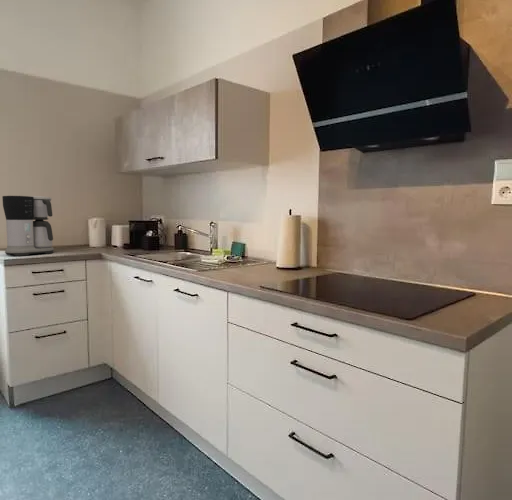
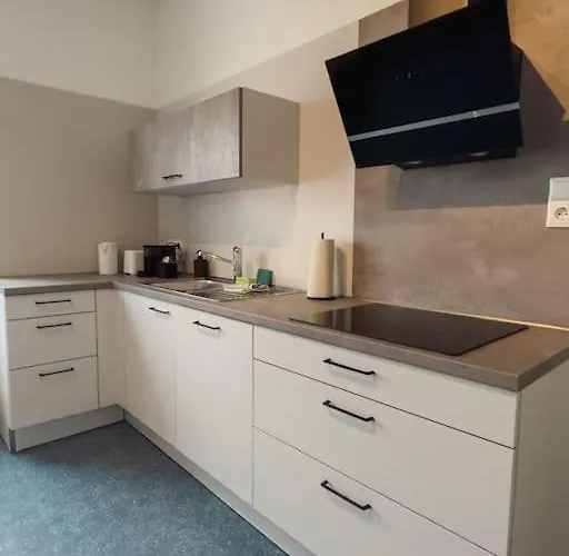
- coffee maker [2,195,55,257]
